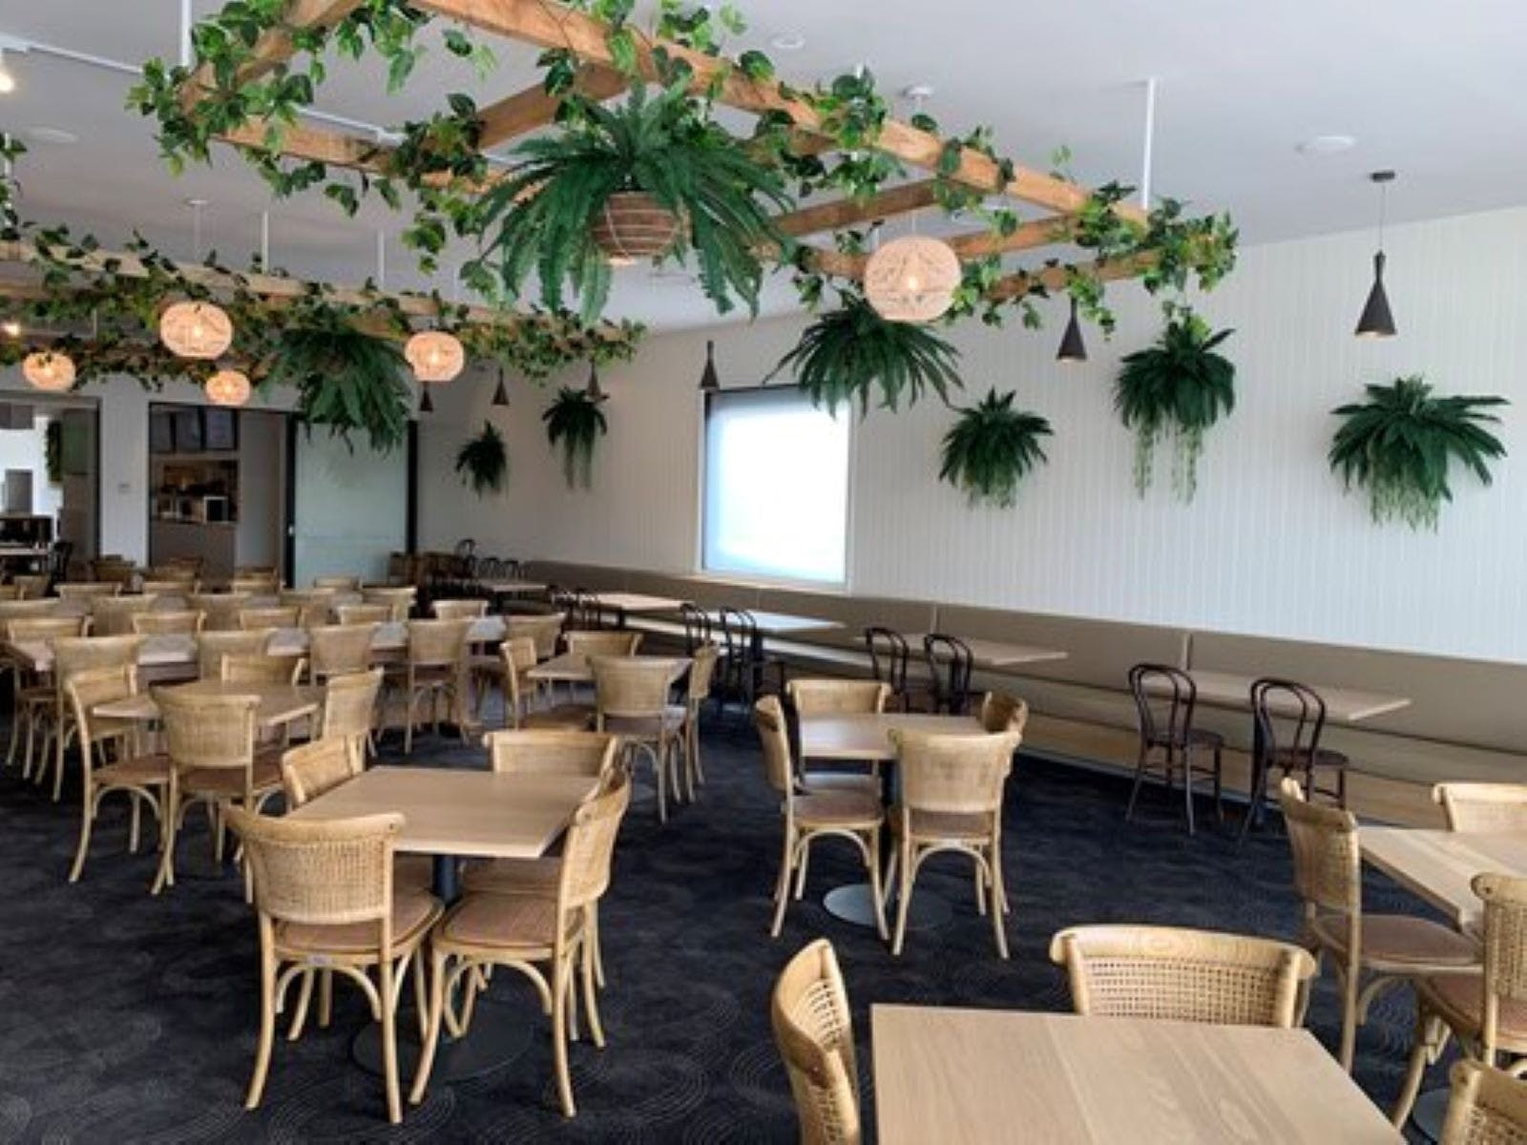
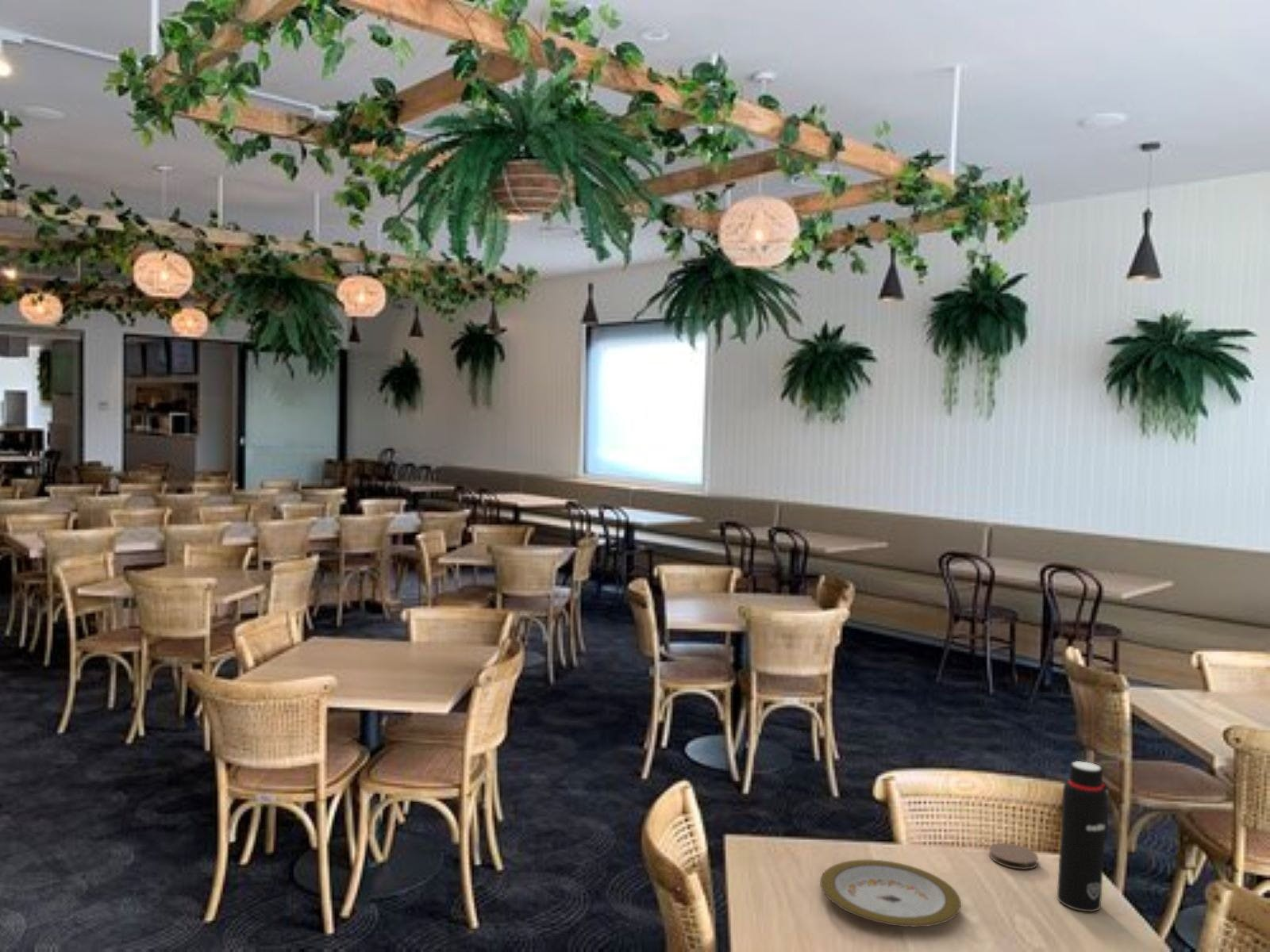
+ coaster [988,843,1039,870]
+ plate [819,859,962,927]
+ water bottle [1056,760,1109,912]
